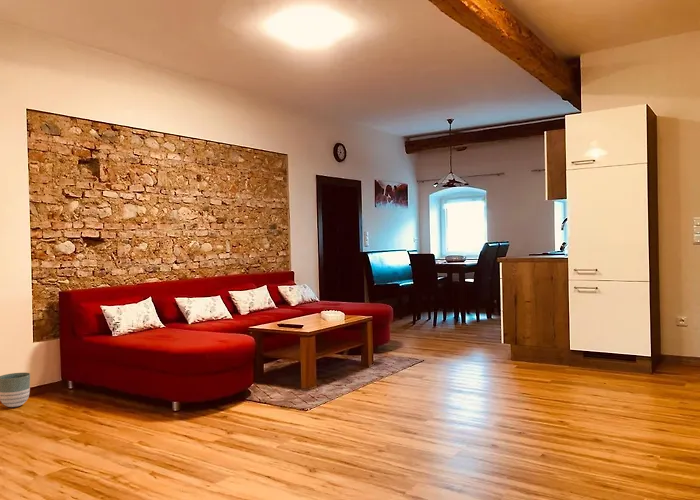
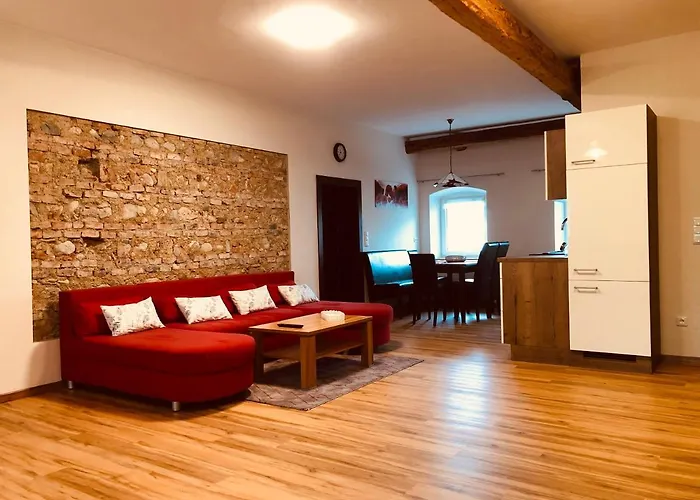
- planter [0,372,31,408]
